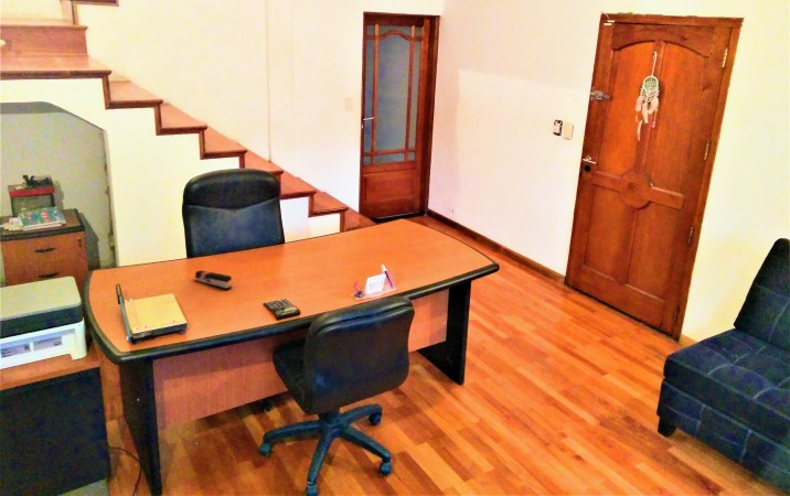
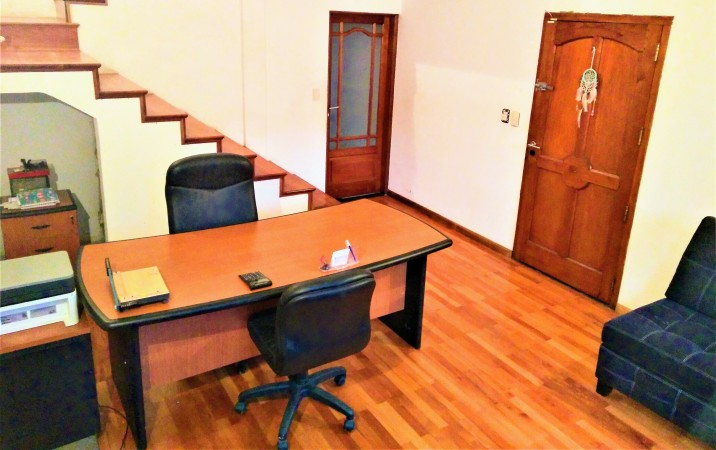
- stapler [194,269,233,290]
